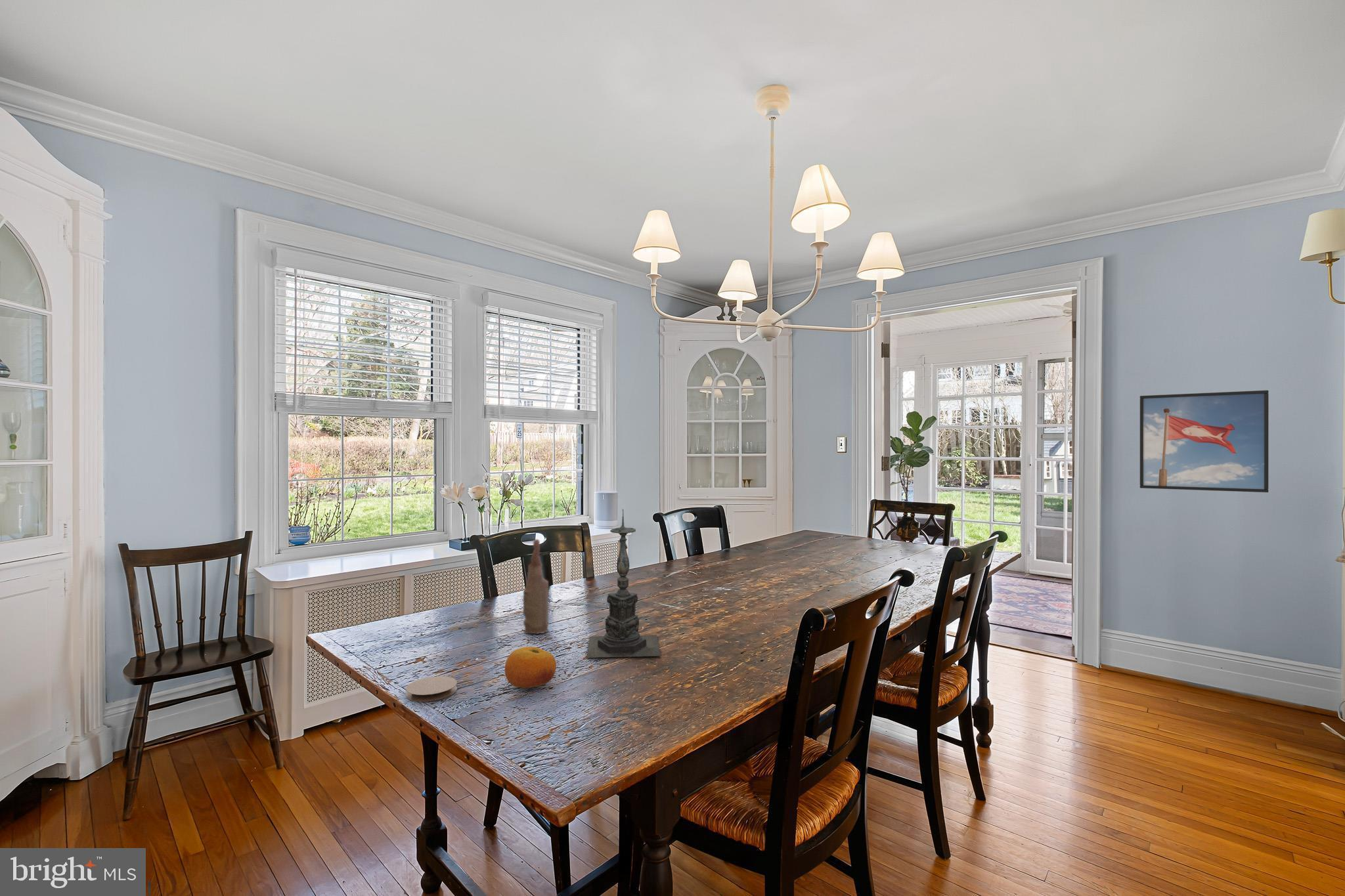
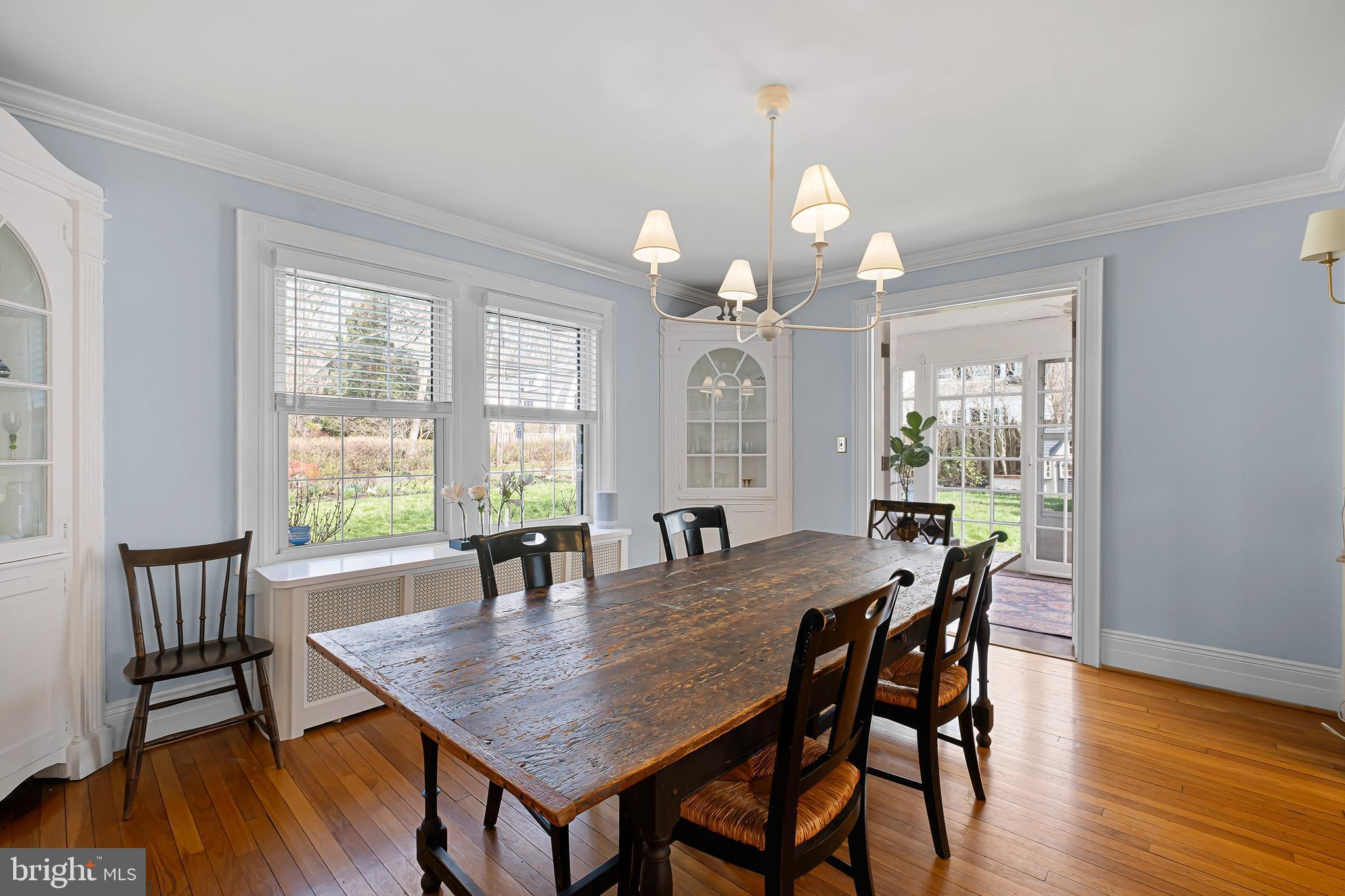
- candle holder [586,509,661,658]
- coaster [405,675,458,702]
- bottle [523,538,550,635]
- fruit [504,646,557,689]
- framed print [1139,390,1269,493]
